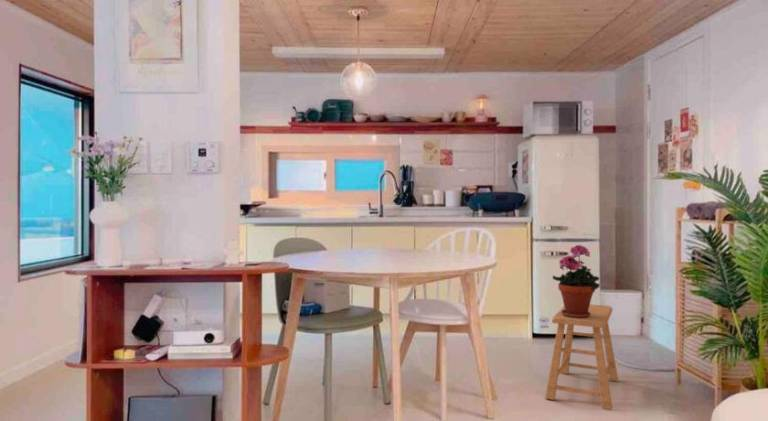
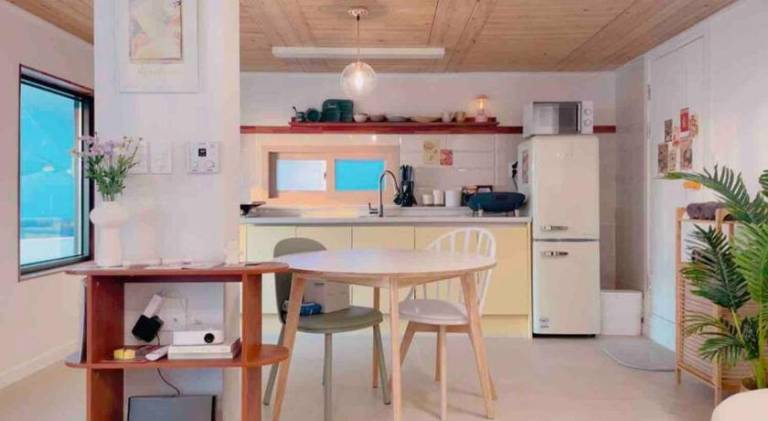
- potted plant [552,243,601,318]
- stool [544,303,619,410]
